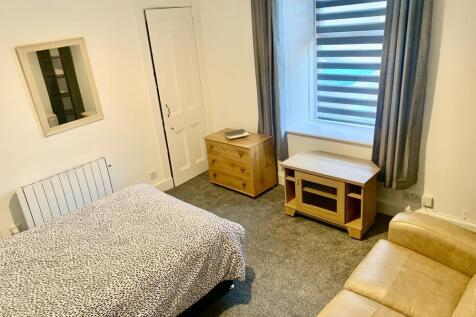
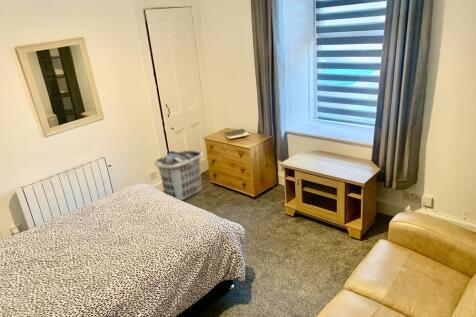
+ clothes hamper [153,149,204,201]
